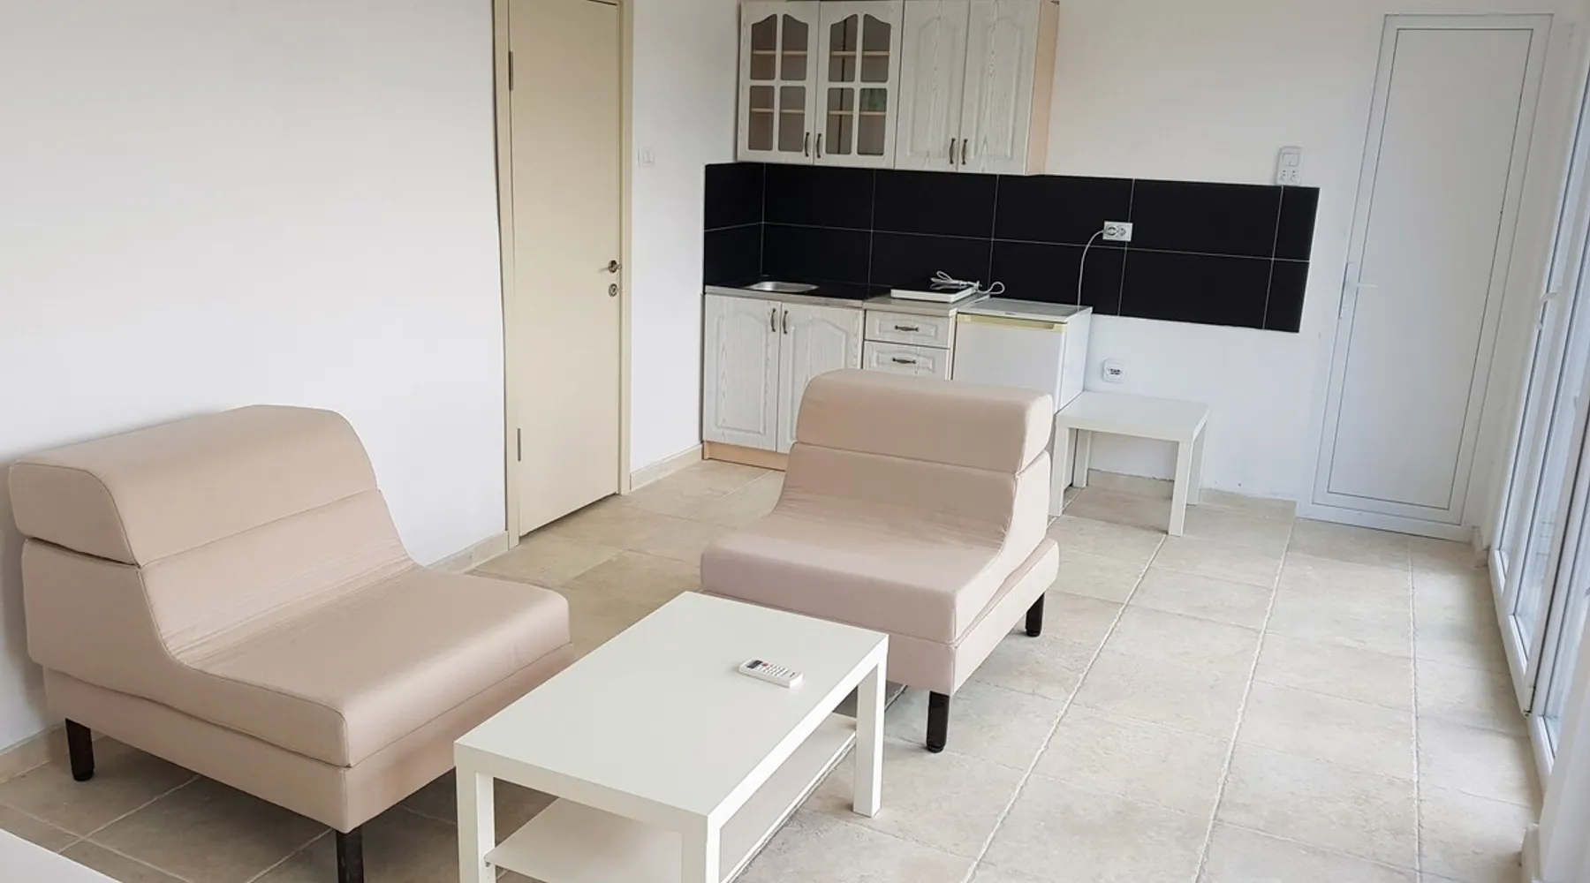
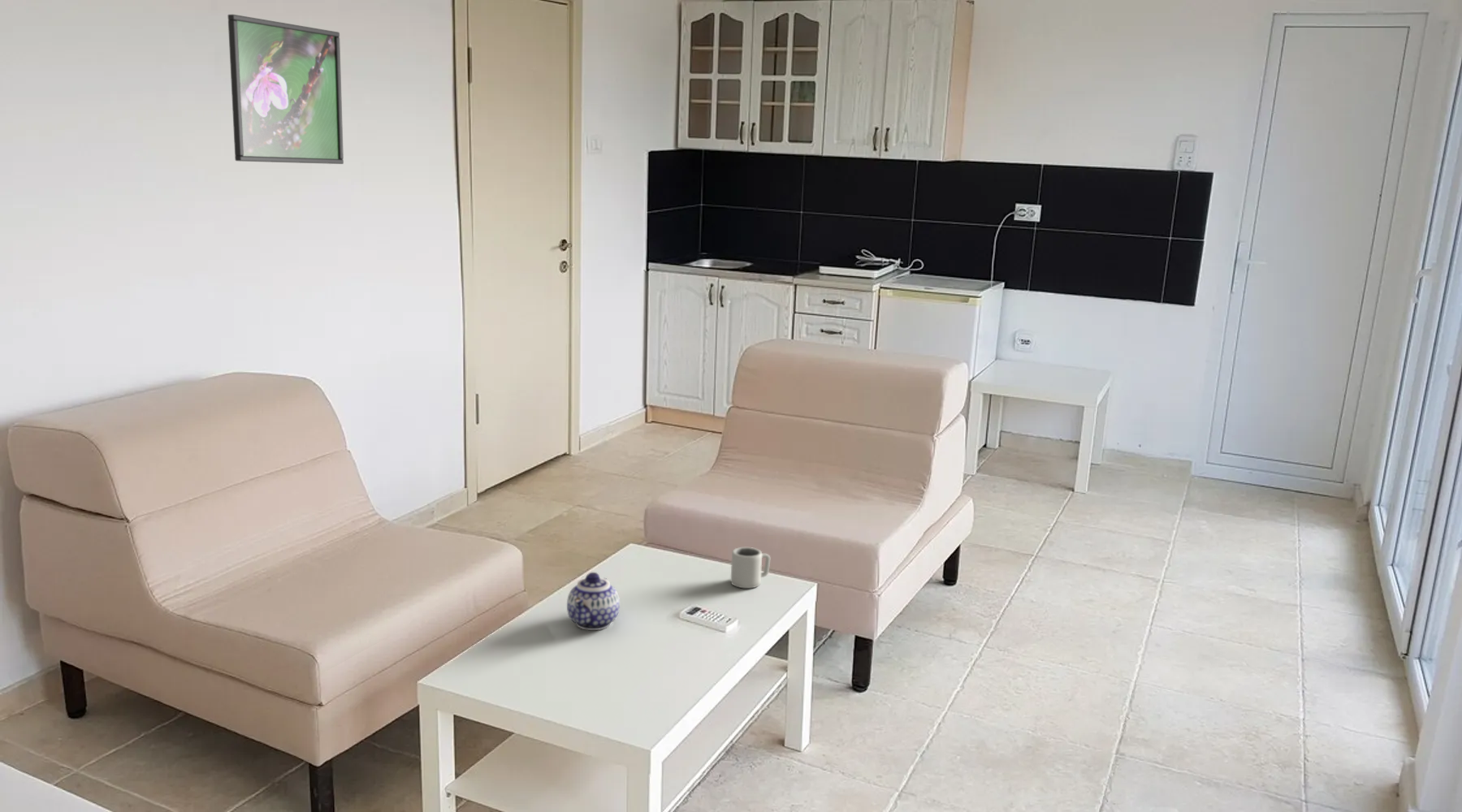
+ teapot [566,572,621,631]
+ cup [730,546,771,589]
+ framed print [227,14,344,165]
